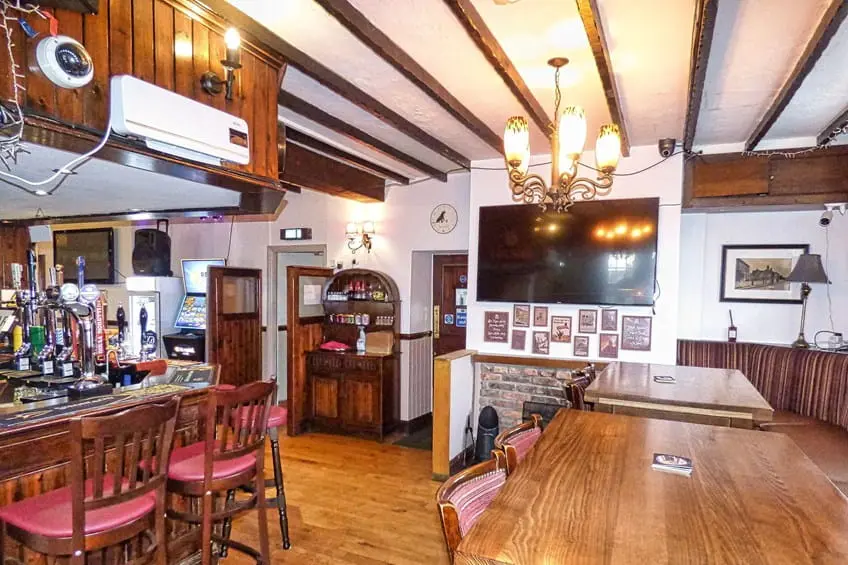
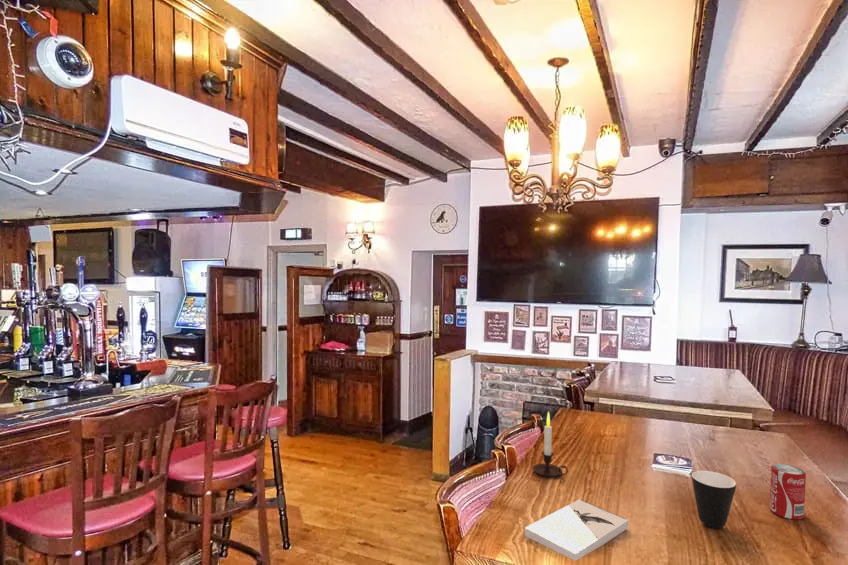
+ book [524,498,630,562]
+ candle [531,410,569,478]
+ mug [691,470,737,529]
+ beverage can [769,463,807,521]
